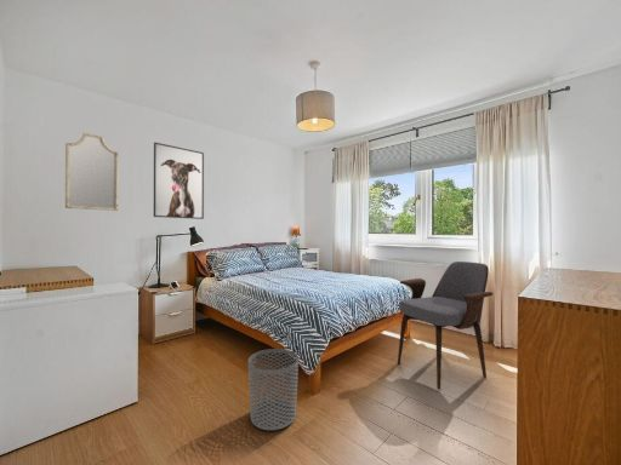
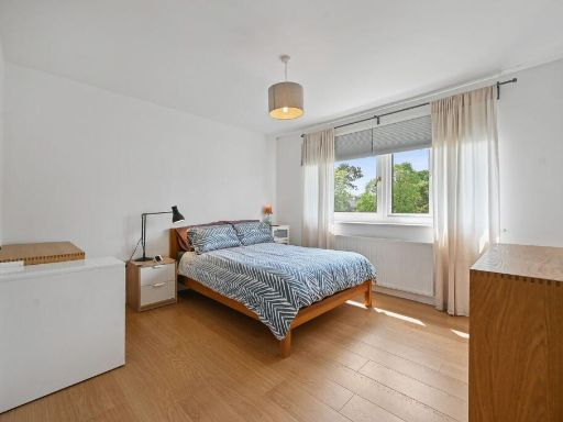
- armchair [397,260,494,390]
- home mirror [64,131,120,212]
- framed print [153,142,205,220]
- waste bin [247,348,300,431]
